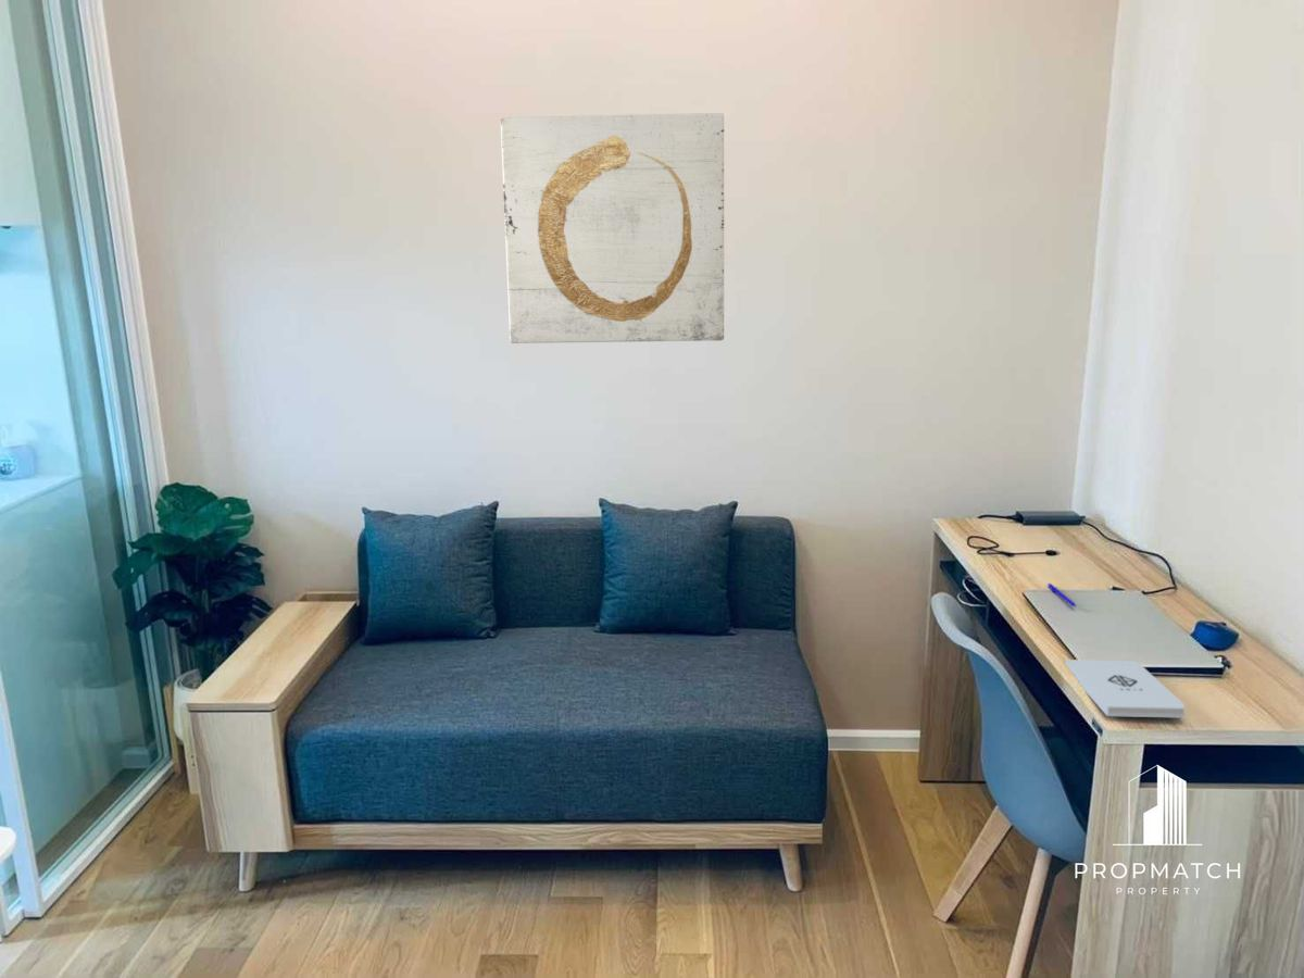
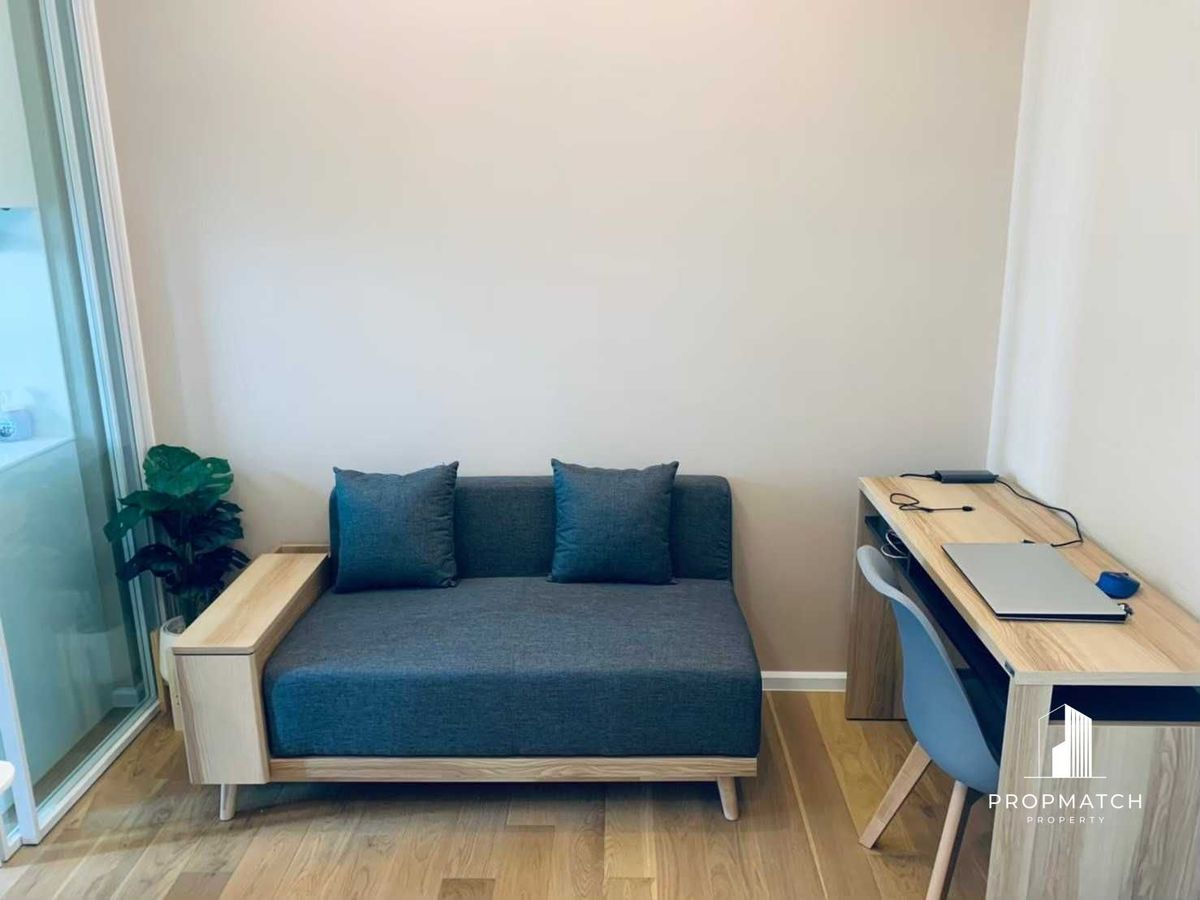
- wall art [500,112,725,344]
- pen [1046,582,1077,607]
- notepad [1064,659,1187,718]
